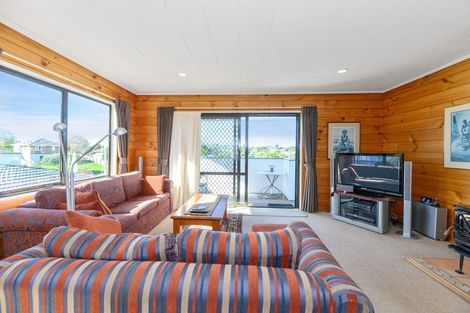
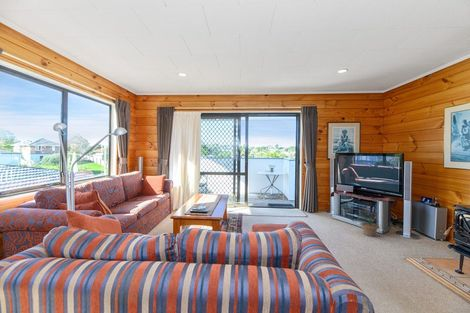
+ potted plant [357,206,381,237]
